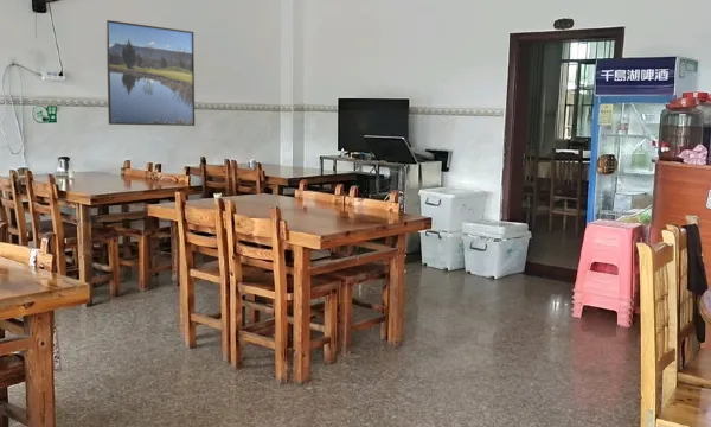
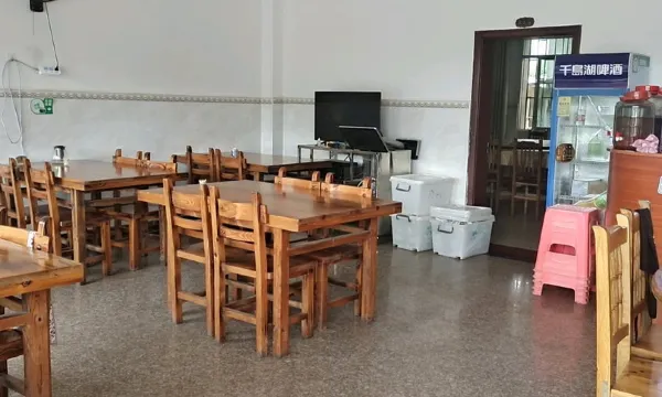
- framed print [105,19,196,127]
